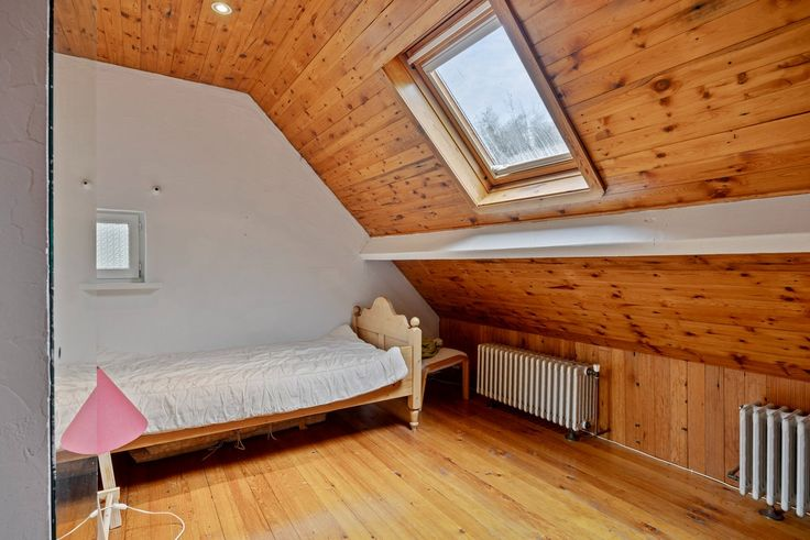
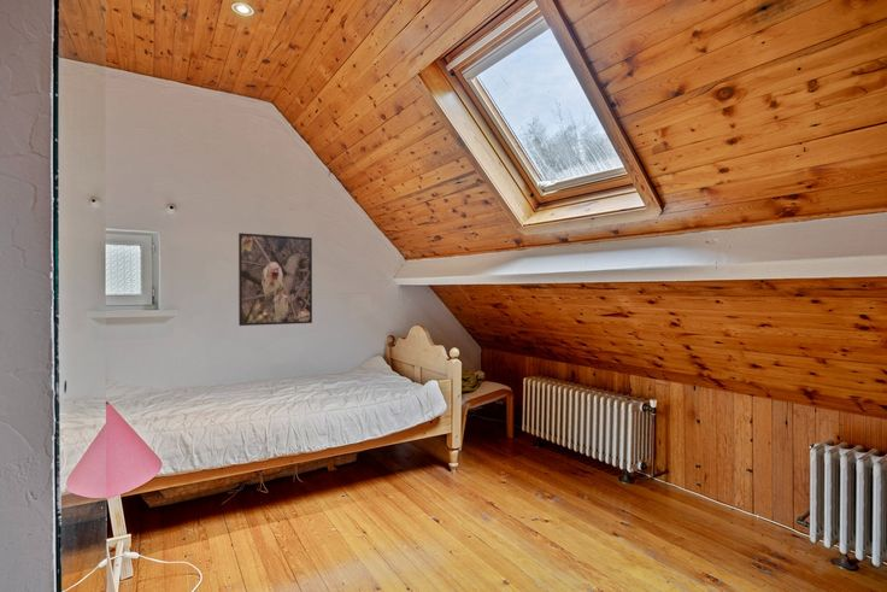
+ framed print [237,231,313,327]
